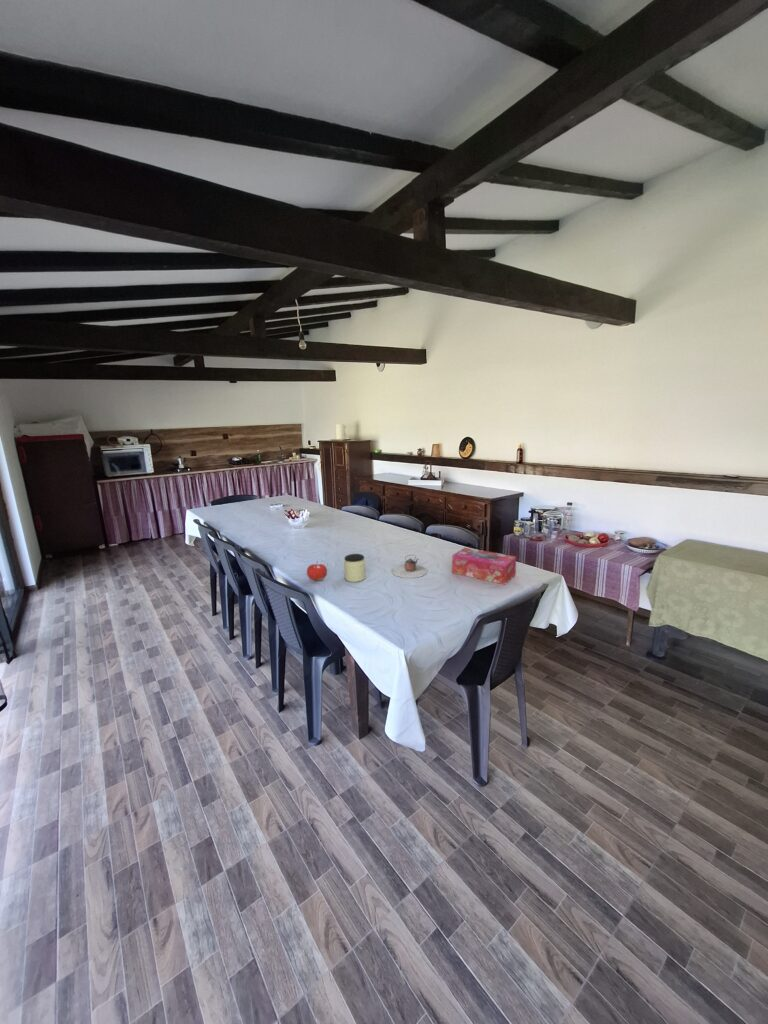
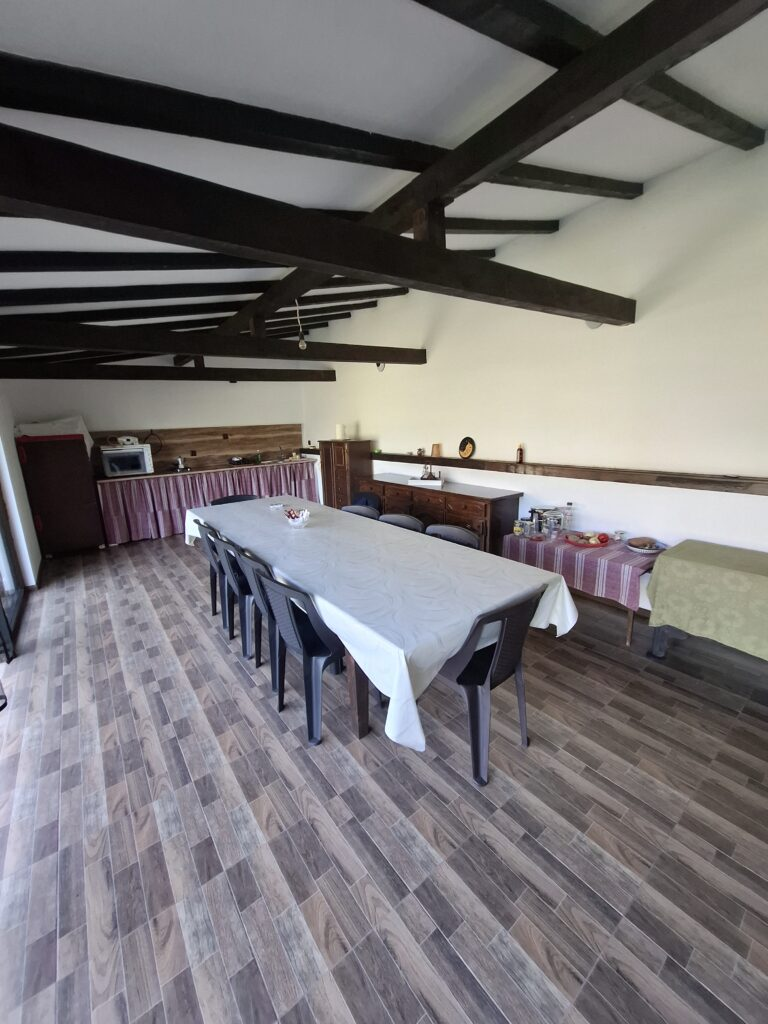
- tissue box [451,546,517,586]
- jar [343,553,367,583]
- teapot [391,554,428,579]
- fruit [306,560,328,581]
